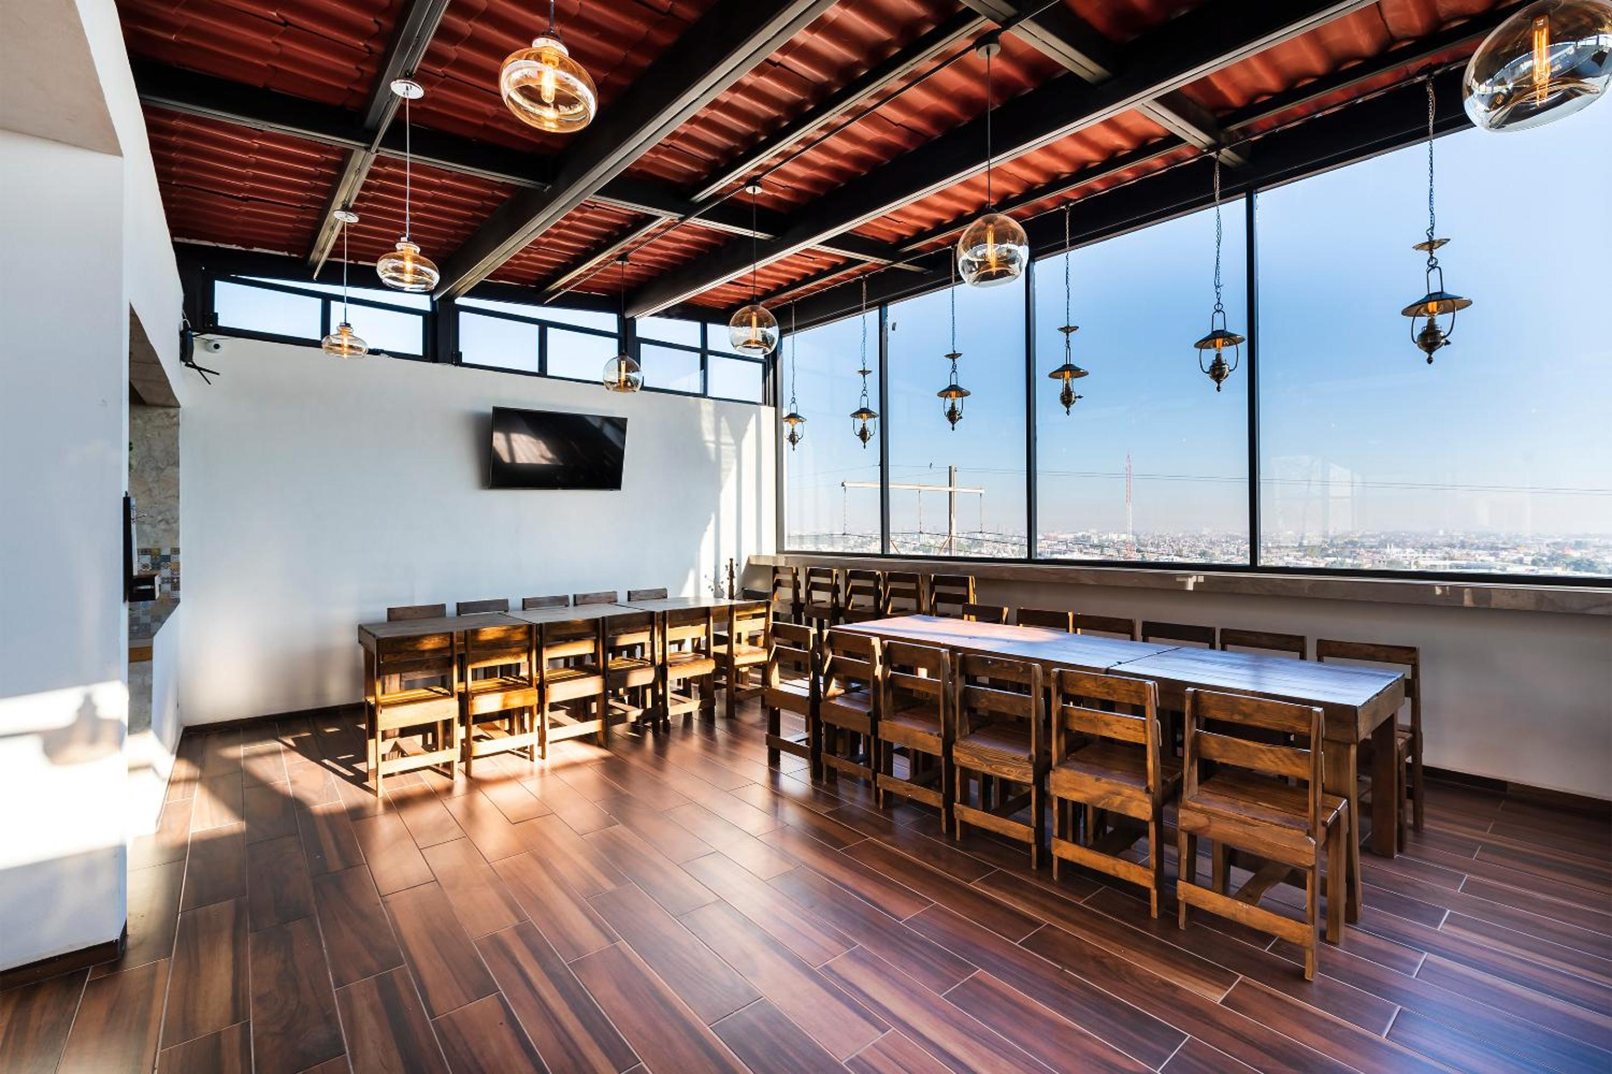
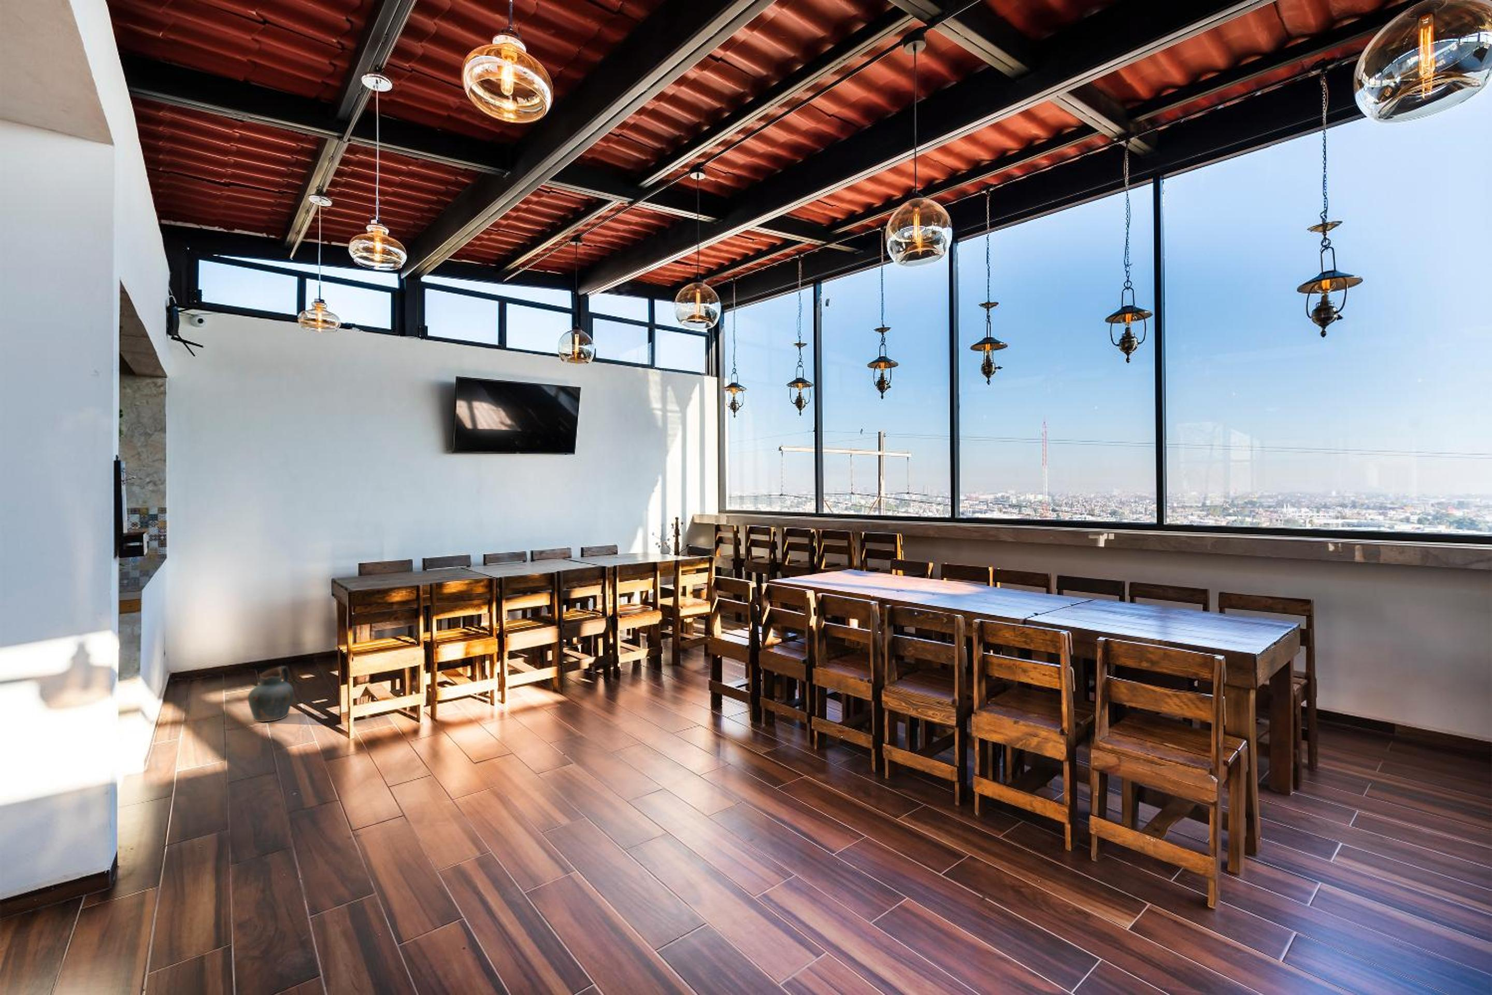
+ ceramic jug [248,665,294,723]
